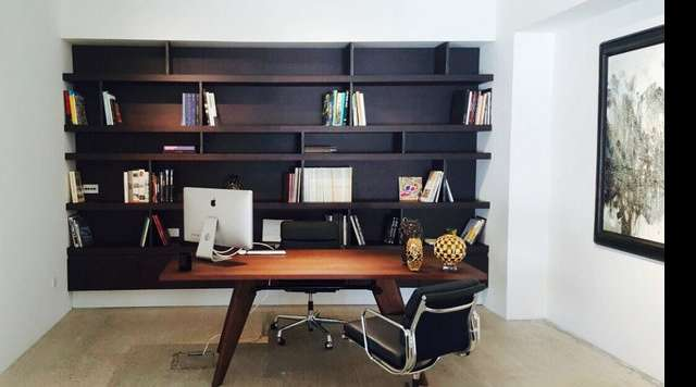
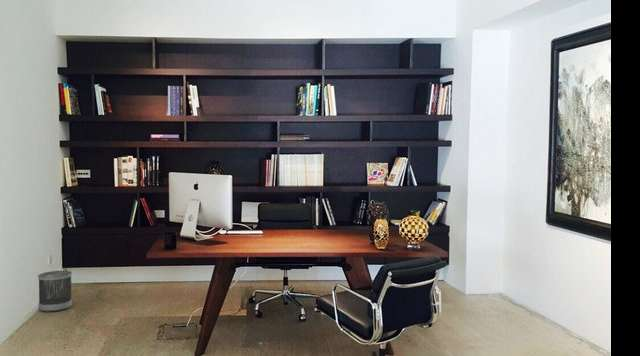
+ wastebasket [37,270,73,312]
